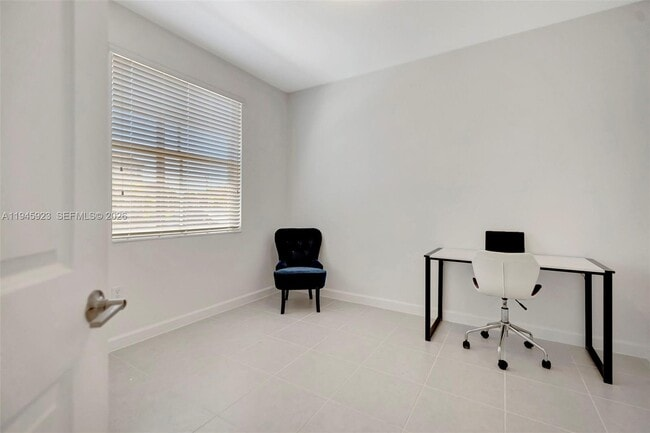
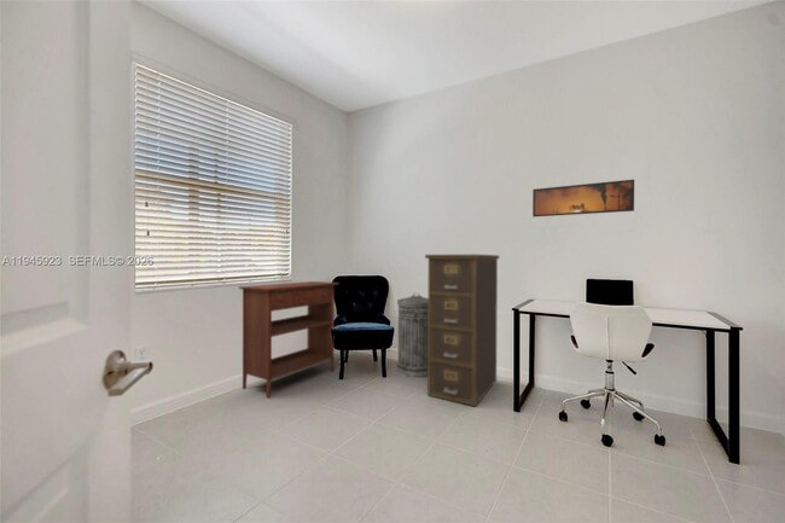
+ console table [237,280,341,399]
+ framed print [531,179,635,219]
+ filing cabinet [424,254,500,407]
+ trash can [396,292,429,378]
